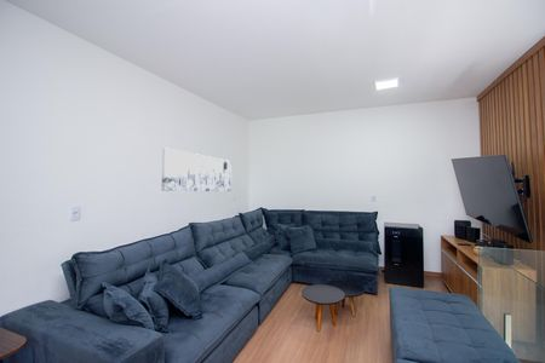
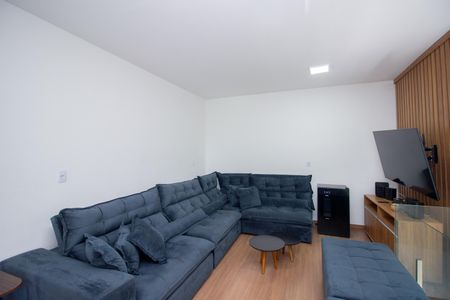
- wall art [161,146,233,192]
